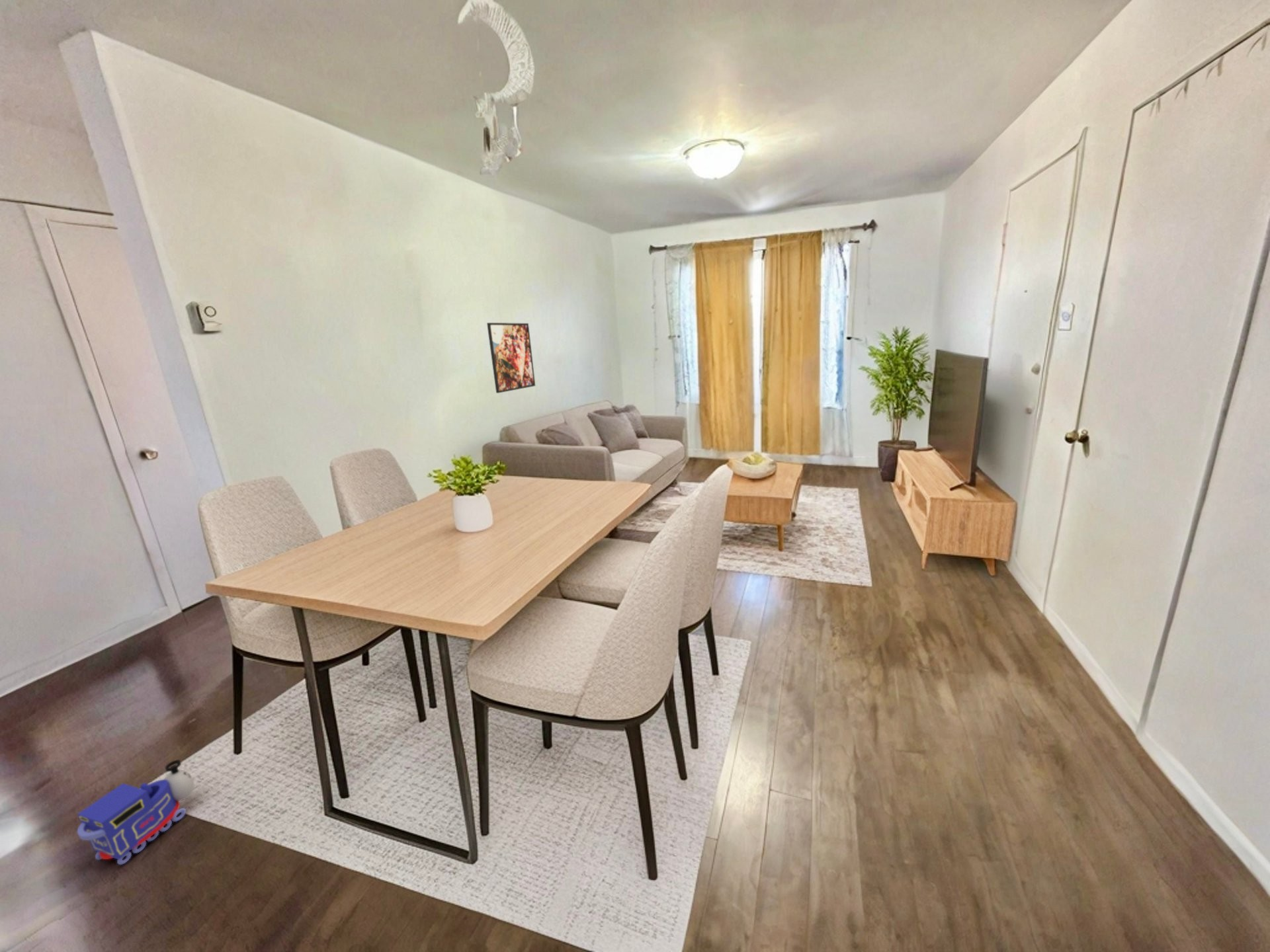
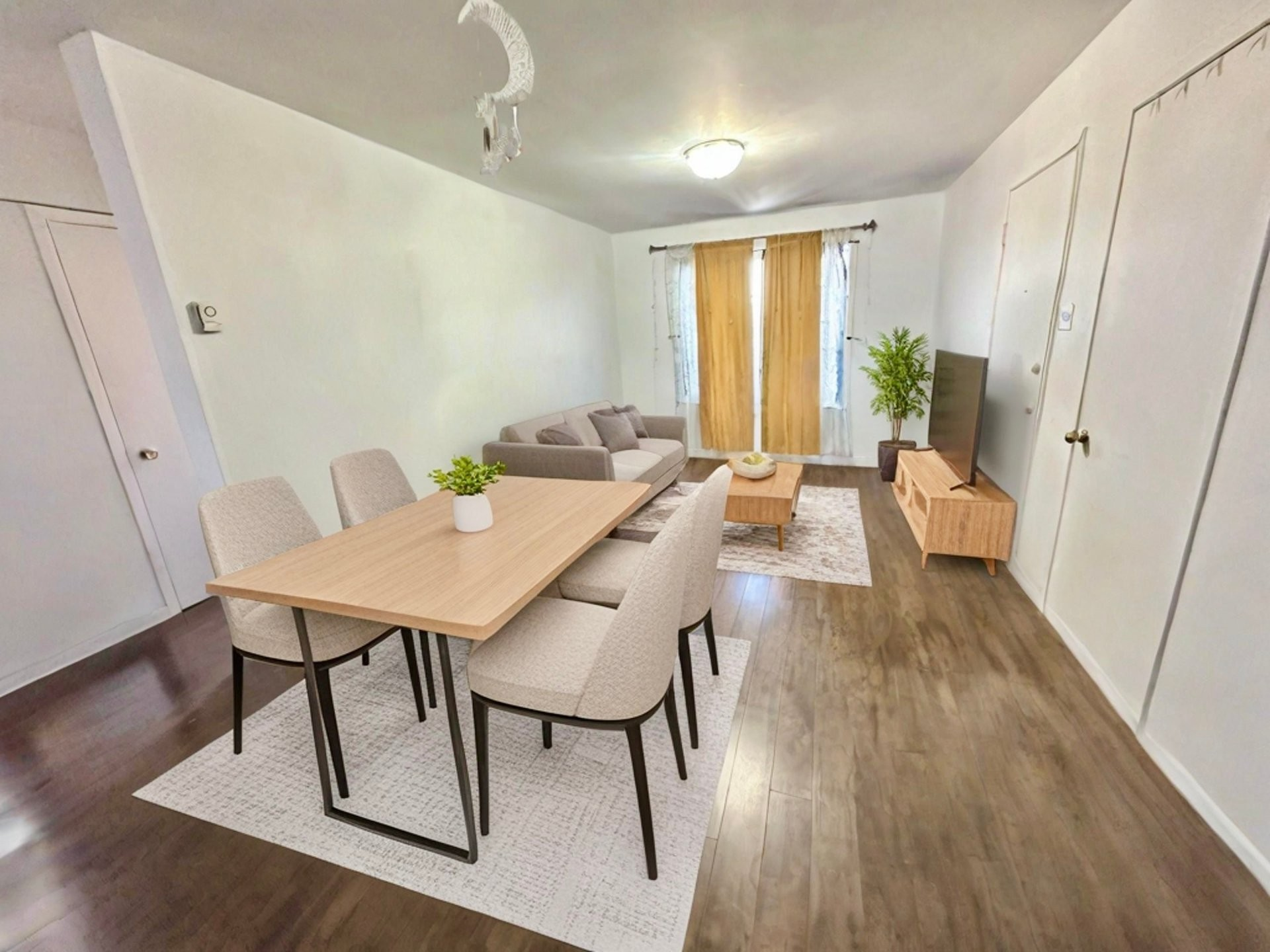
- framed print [486,322,536,394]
- toy train [77,759,195,865]
